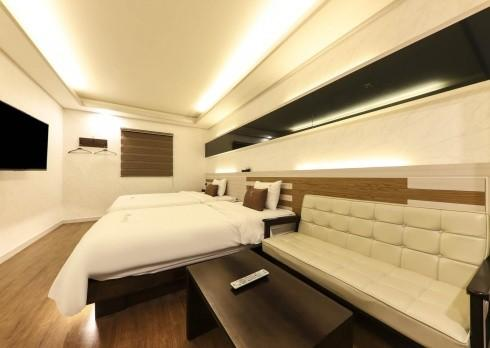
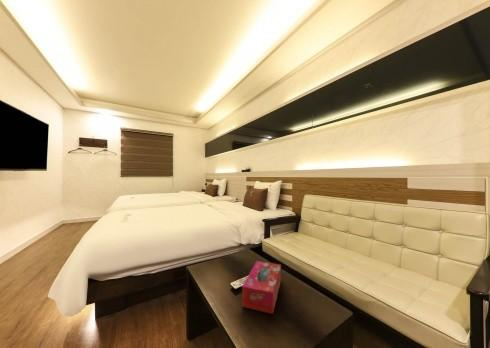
+ tissue box [241,260,282,315]
